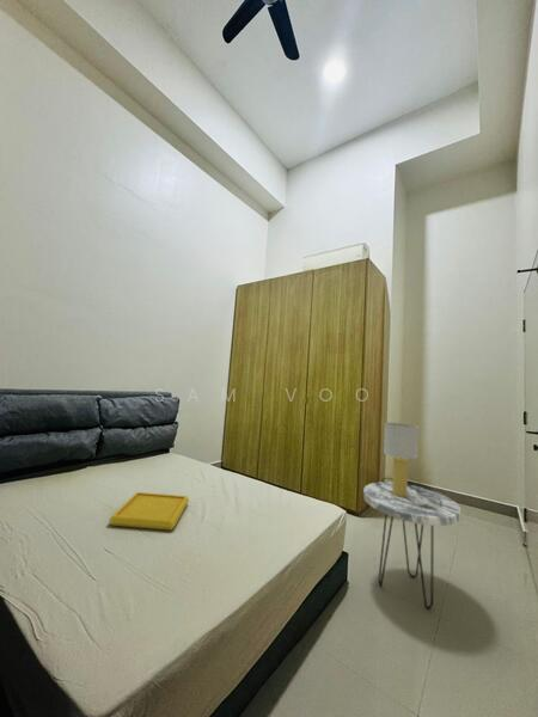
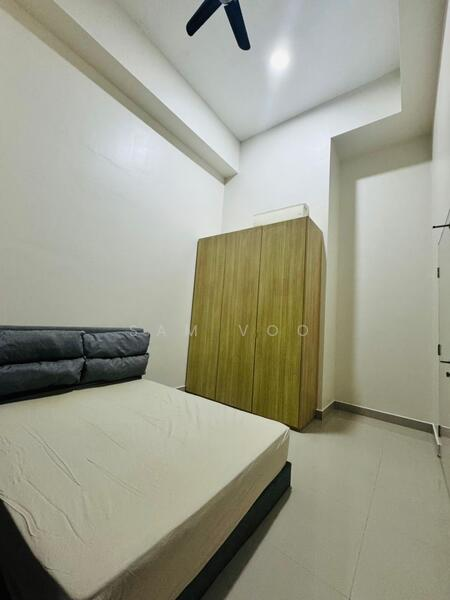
- side table [362,480,461,611]
- serving tray [108,491,190,532]
- table lamp [380,422,442,505]
